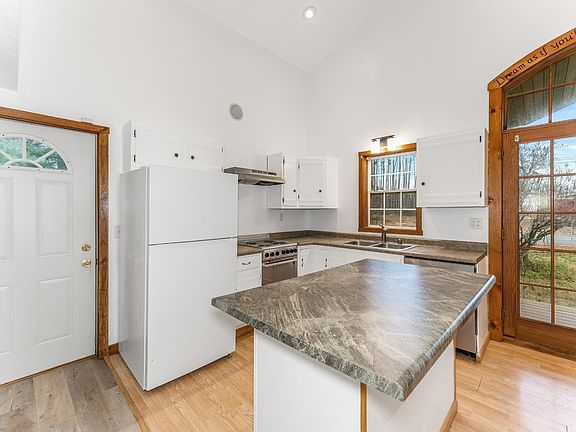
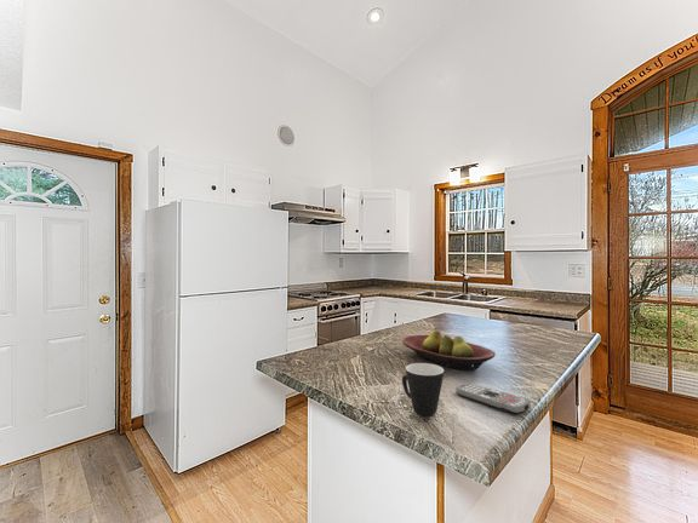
+ mug [401,362,445,419]
+ fruit bowl [401,329,497,372]
+ remote control [454,383,532,415]
